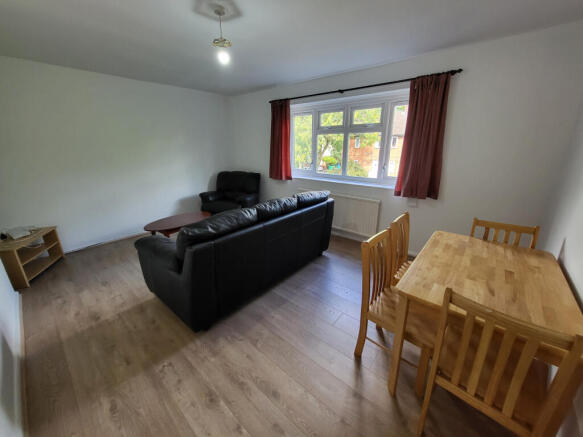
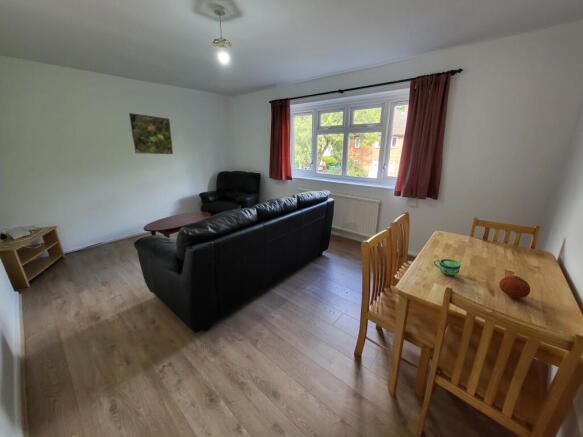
+ fruit [498,275,531,299]
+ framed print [128,112,174,155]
+ cup [433,258,461,277]
